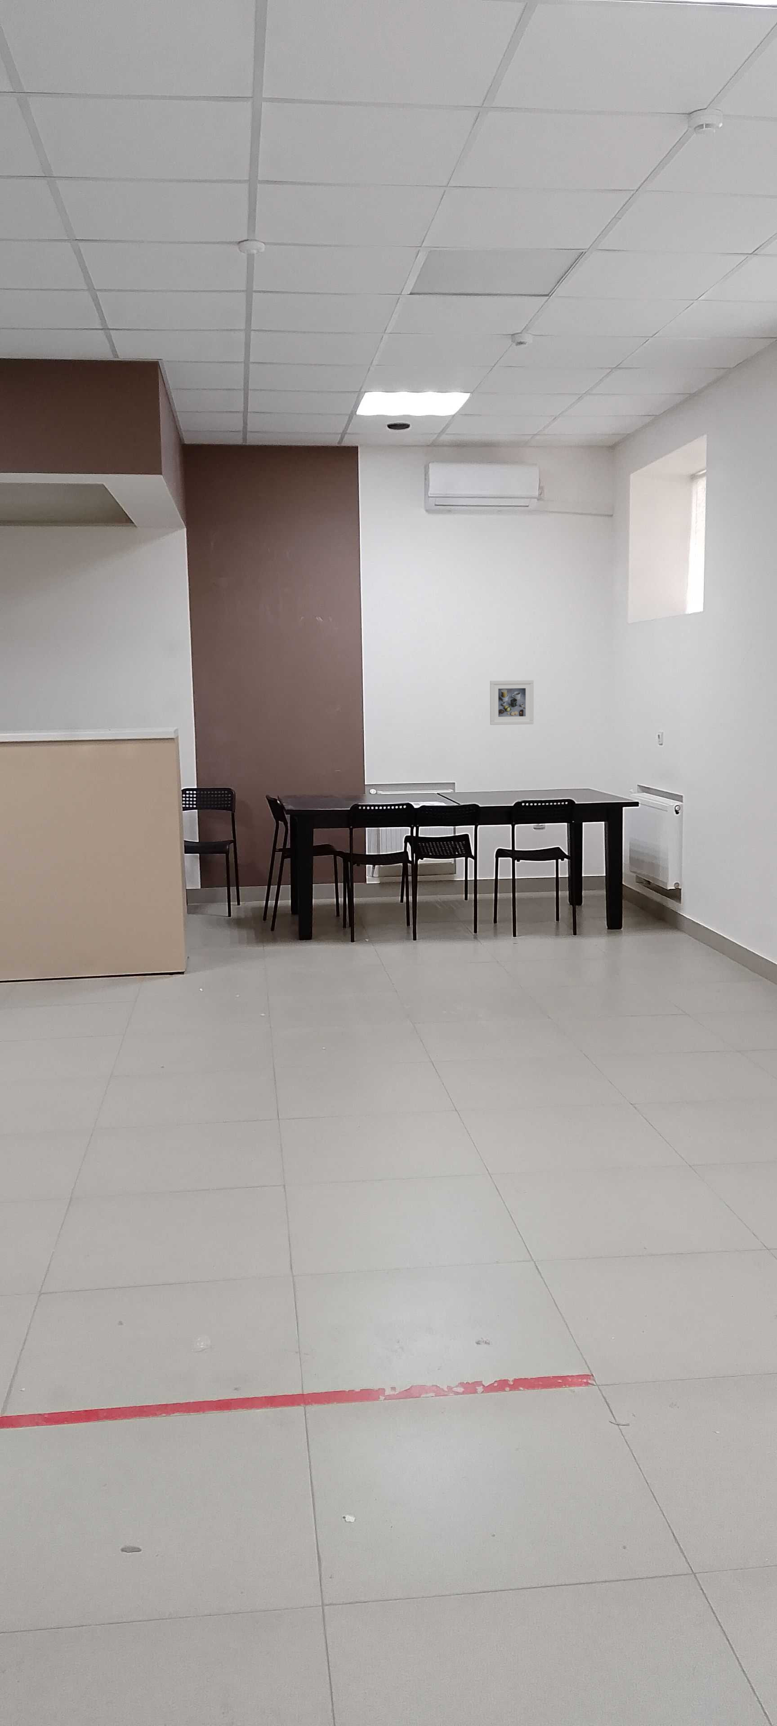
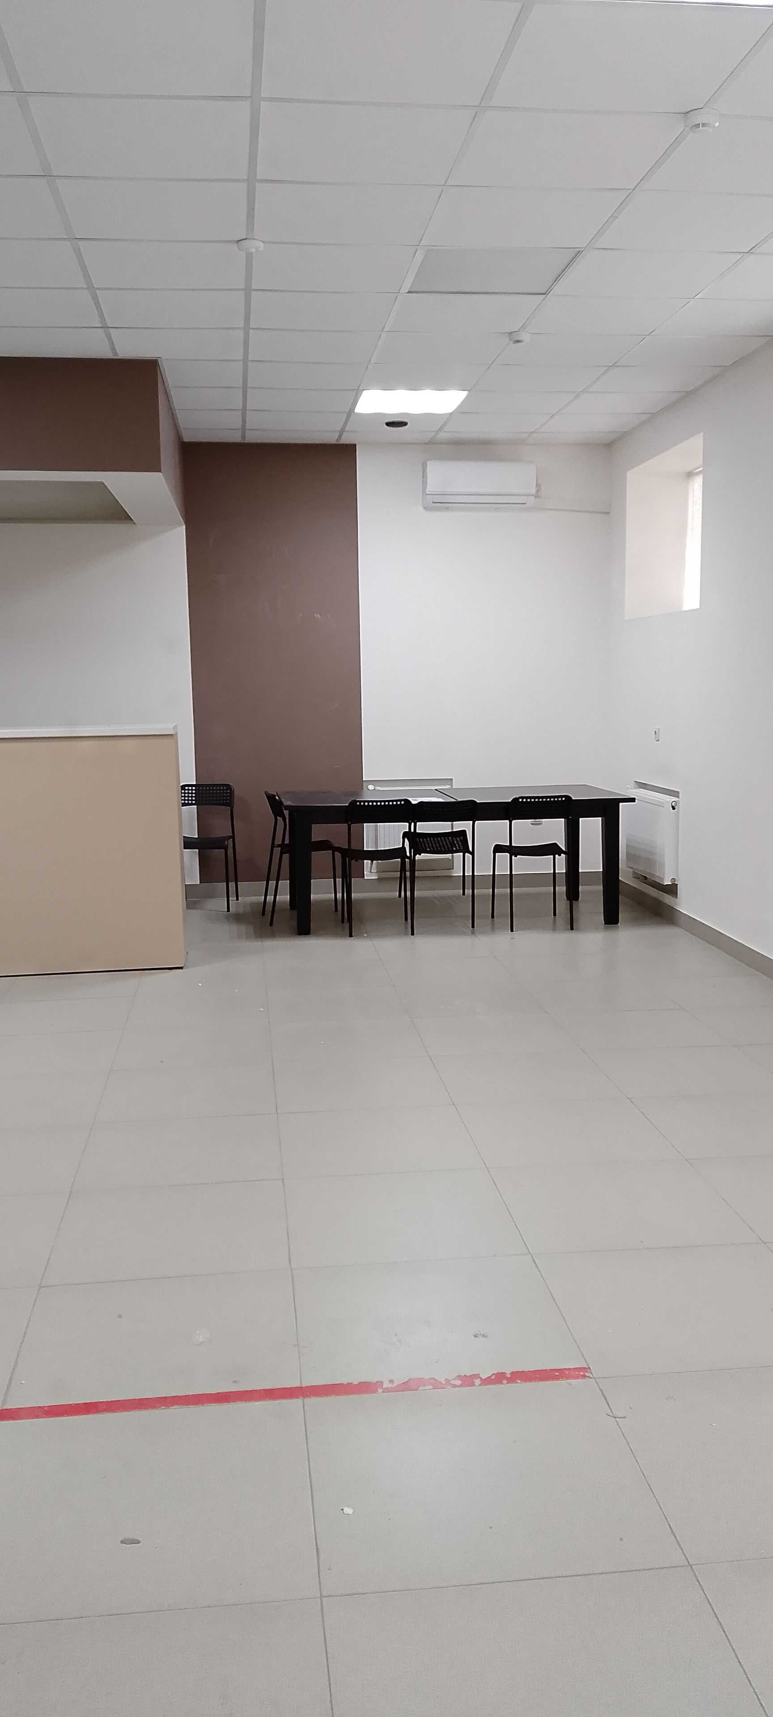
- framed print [490,679,534,725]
